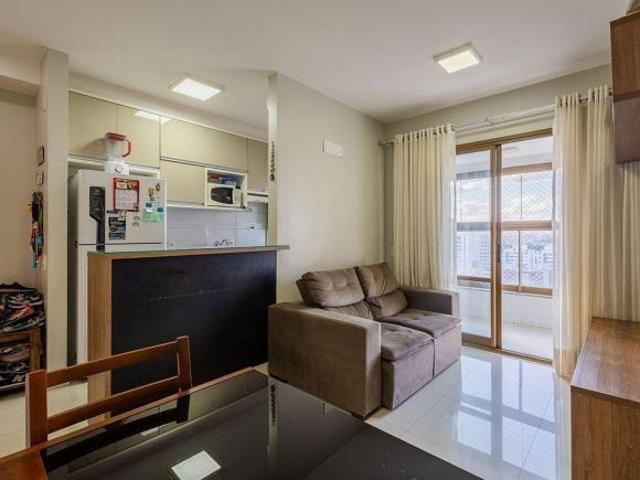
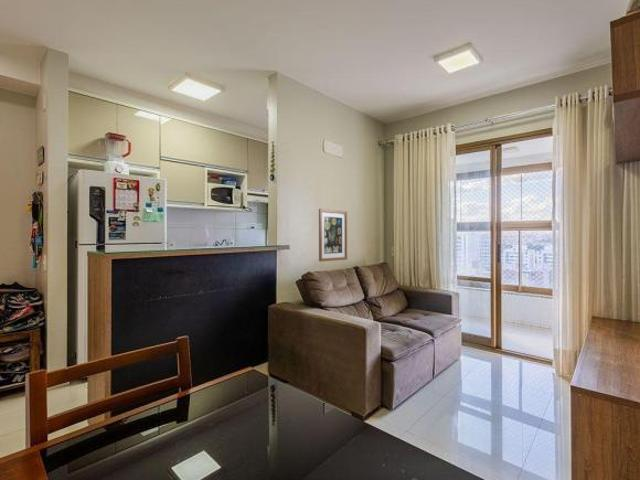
+ wall art [318,208,348,263]
